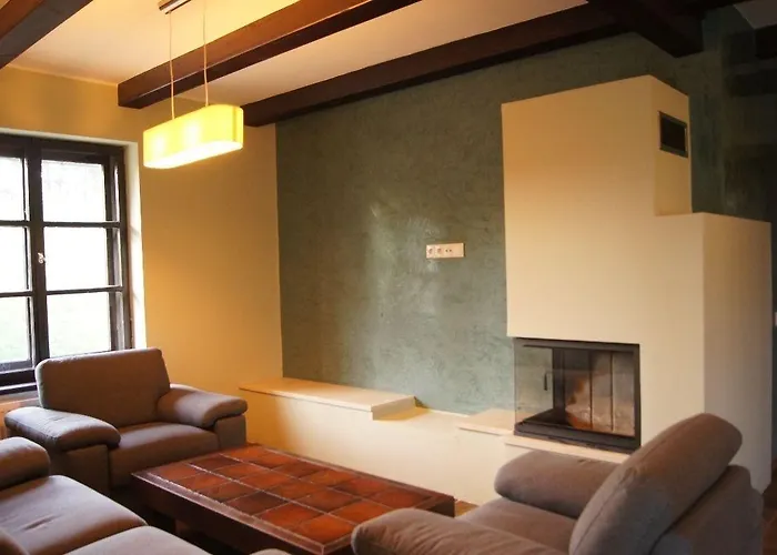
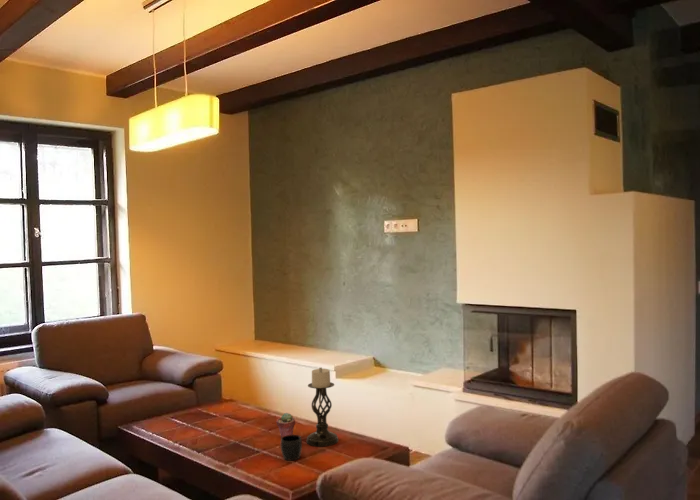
+ candle holder [306,367,339,448]
+ mug [280,434,303,461]
+ potted succulent [276,412,296,438]
